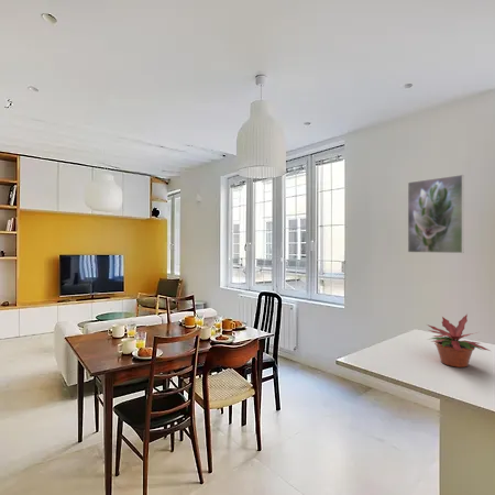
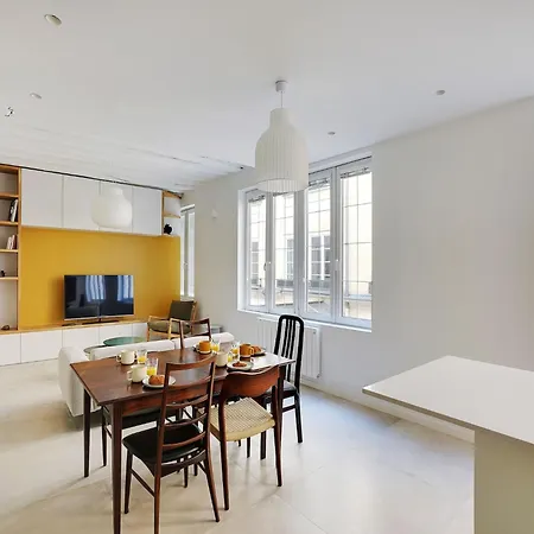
- potted plant [426,312,491,369]
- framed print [407,174,465,254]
